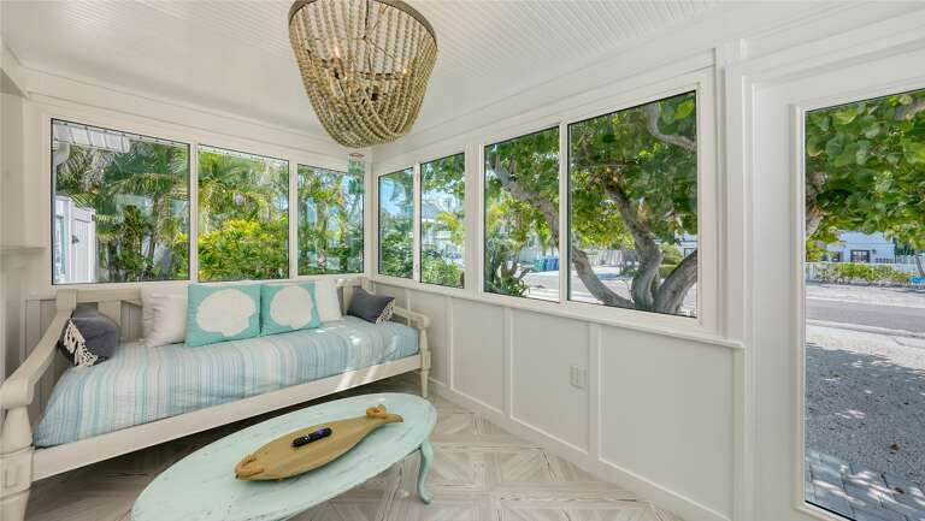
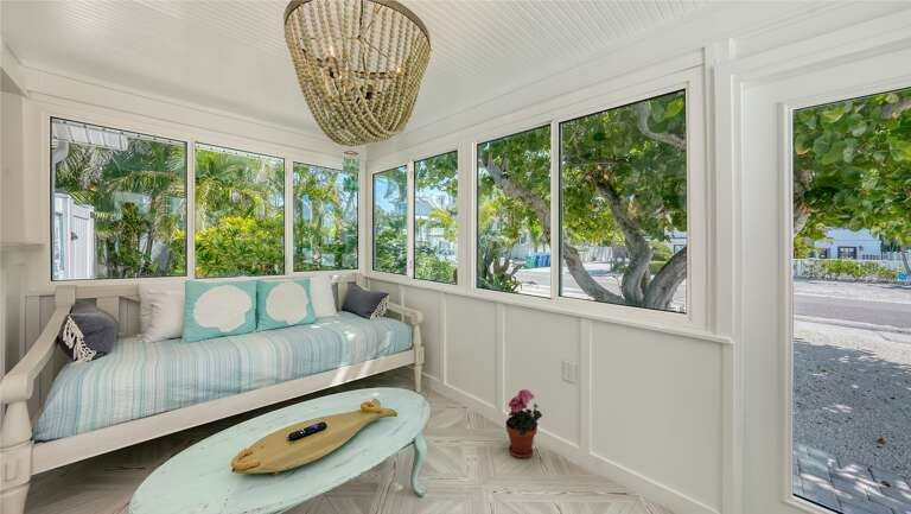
+ potted plant [505,388,543,459]
